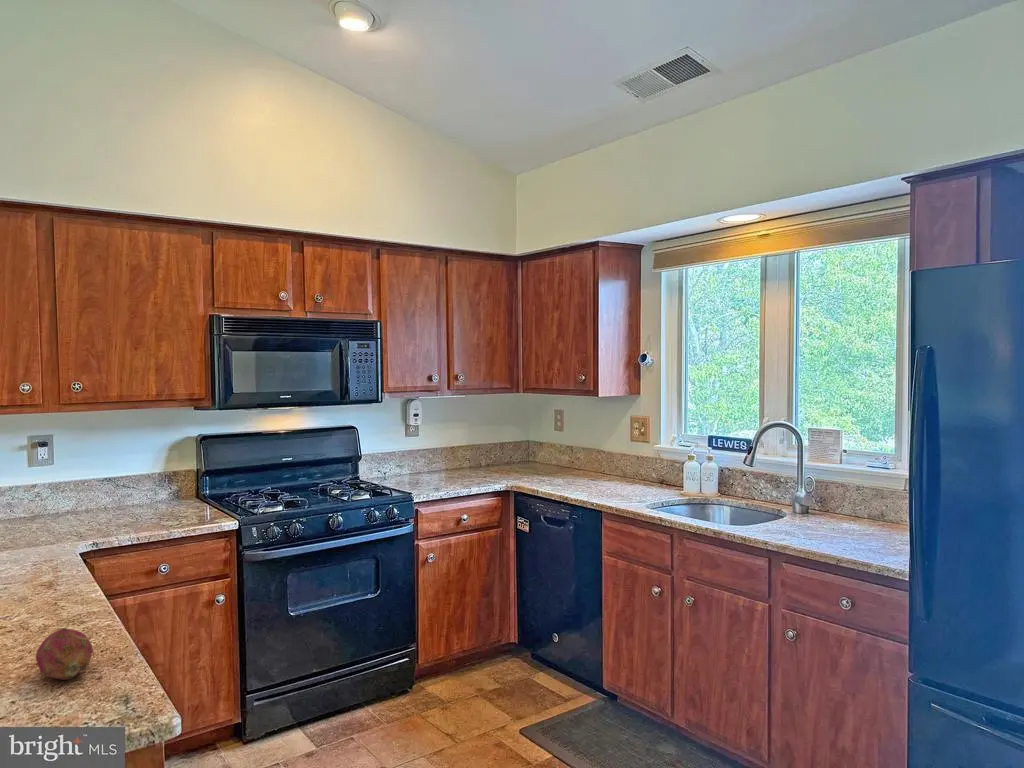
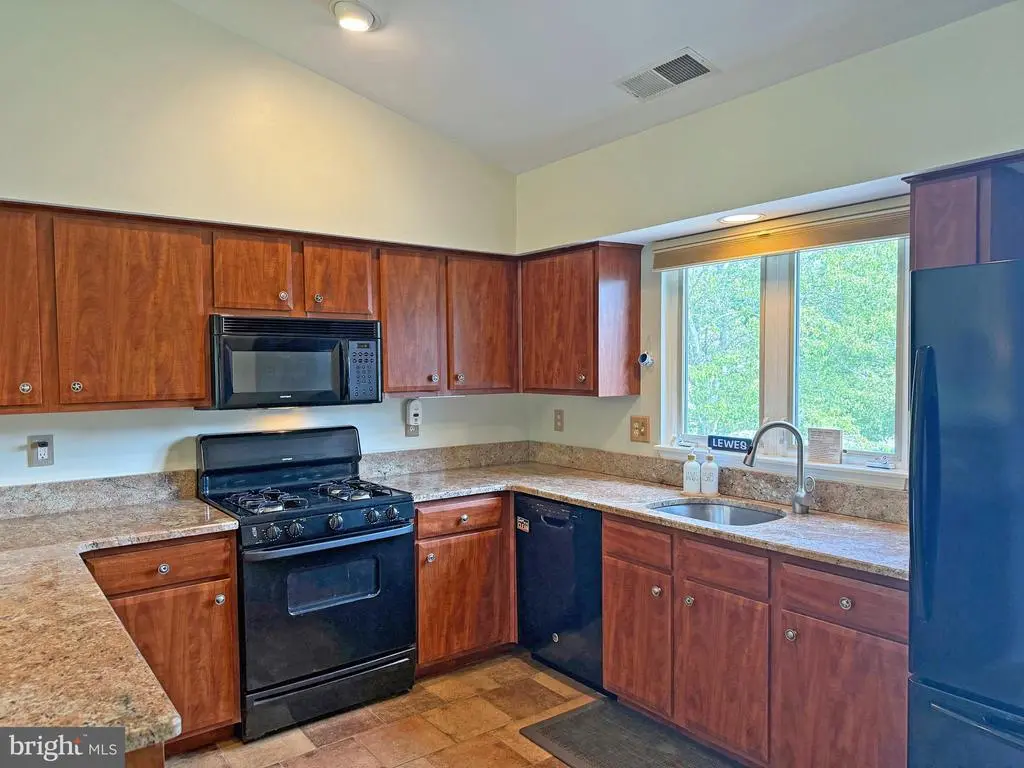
- fruit [35,627,95,681]
